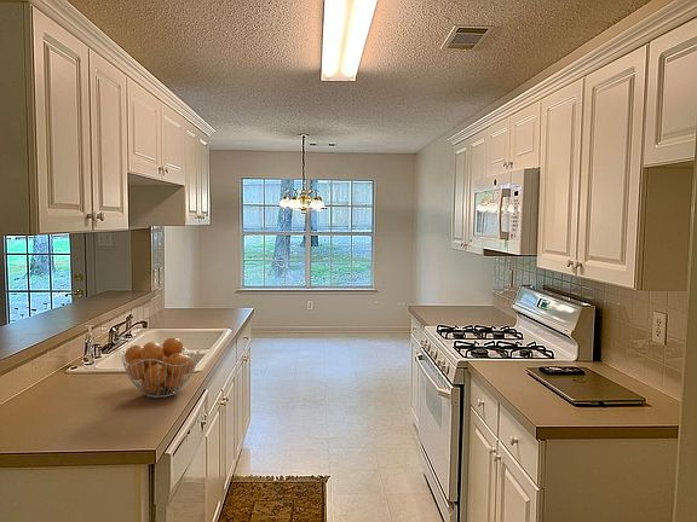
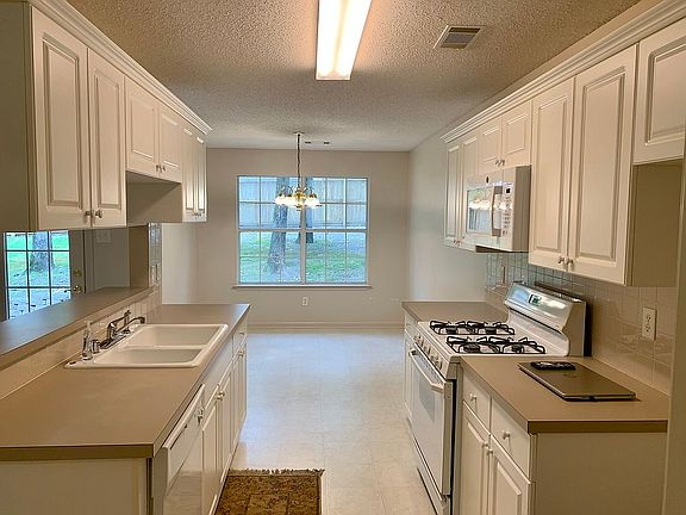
- fruit basket [121,337,201,399]
